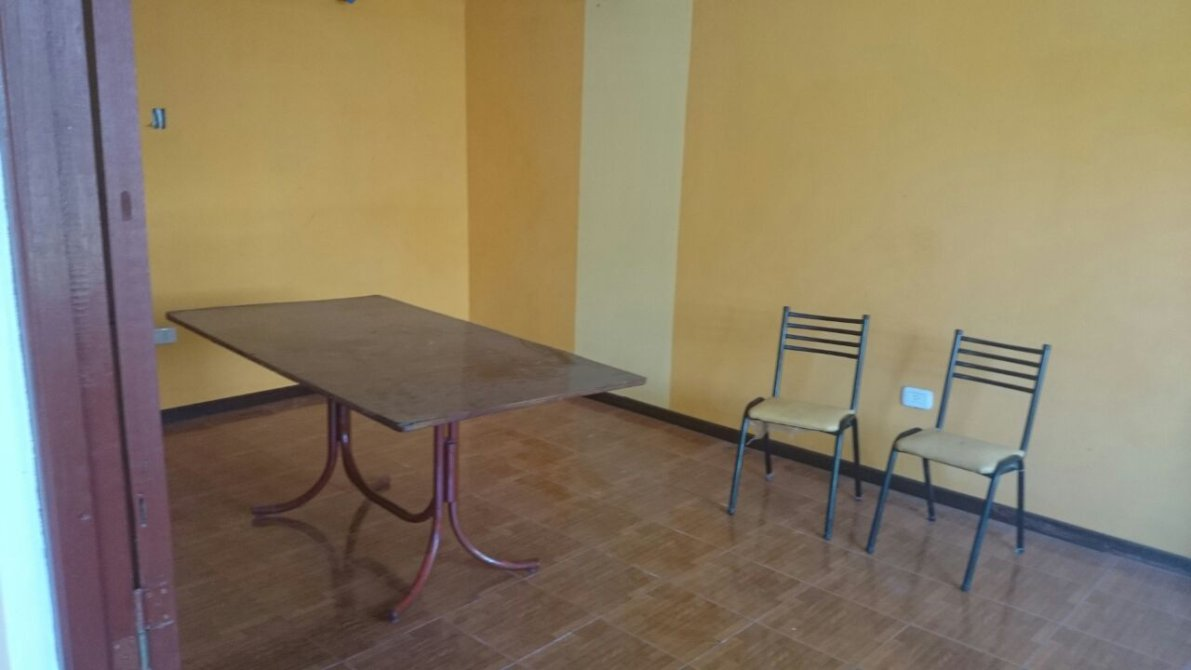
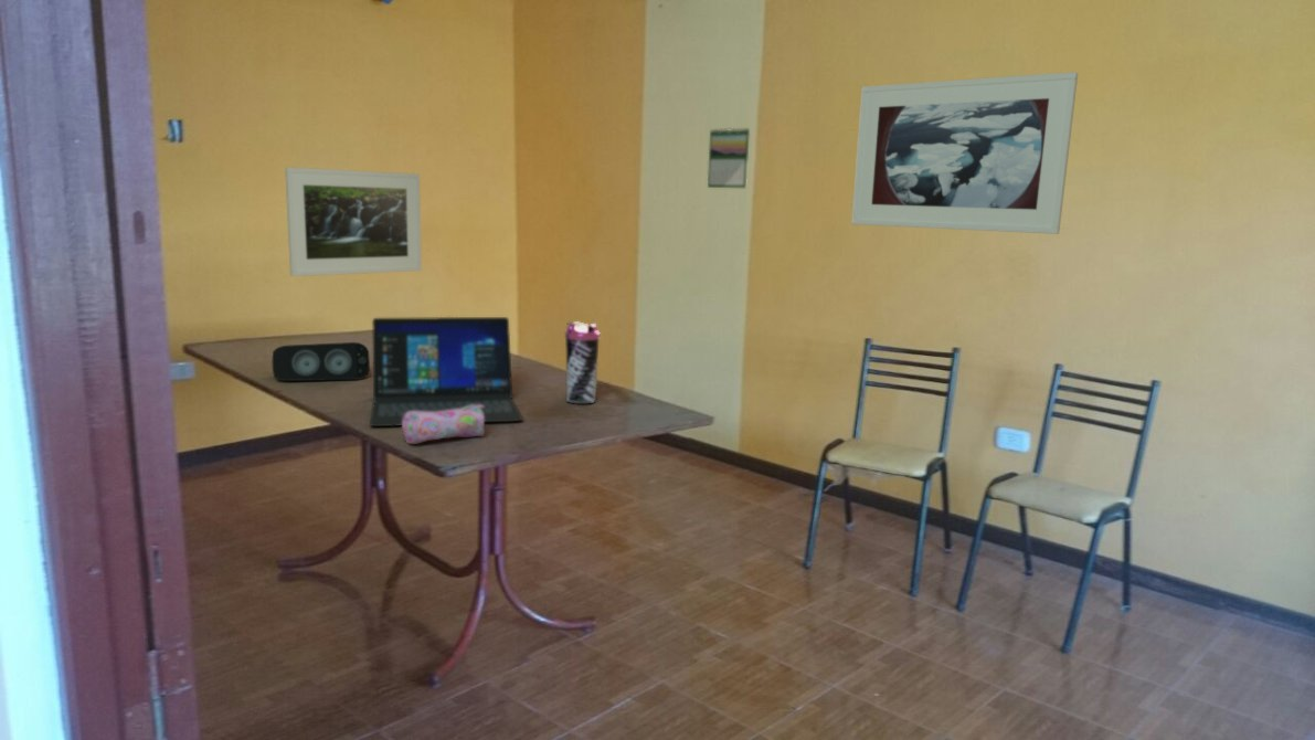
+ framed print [851,71,1079,235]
+ calendar [707,126,751,189]
+ water bottle [563,320,602,405]
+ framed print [284,166,423,277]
+ pencil case [401,404,486,445]
+ speaker [272,341,371,382]
+ laptop [369,316,523,427]
